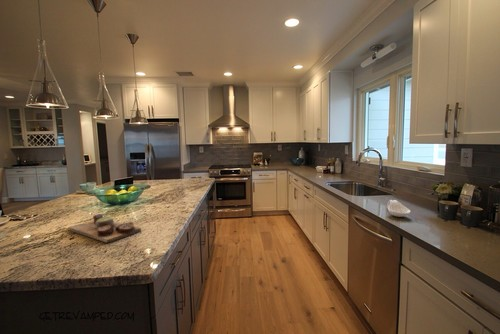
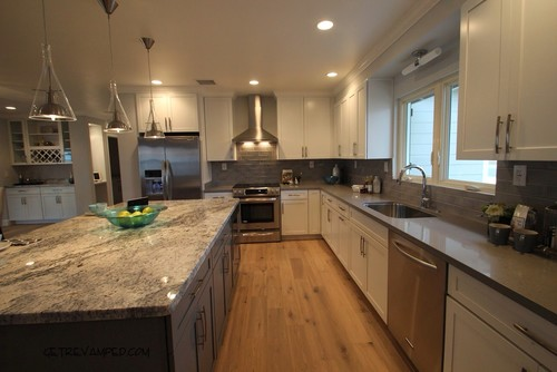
- spoon rest [386,199,411,218]
- cutting board [67,213,142,244]
